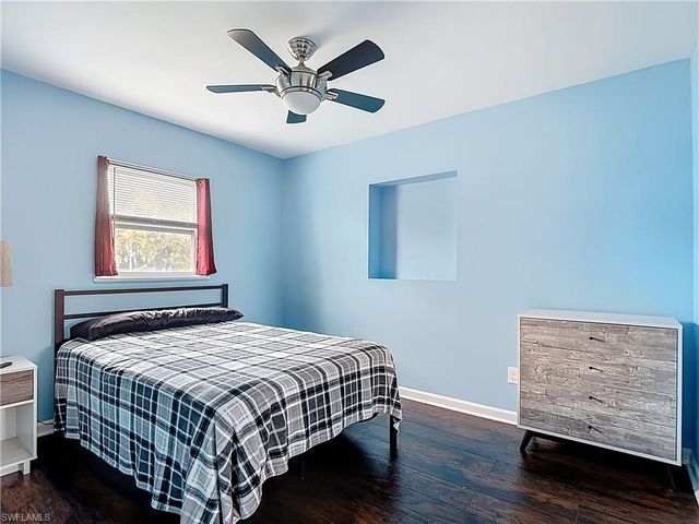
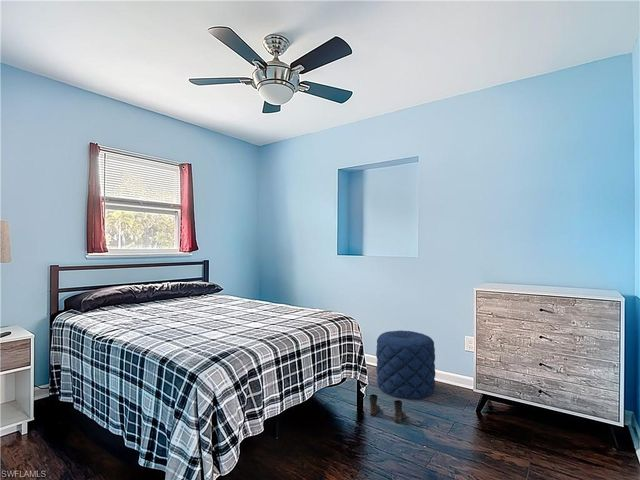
+ pouf [375,330,436,400]
+ boots [368,393,407,424]
